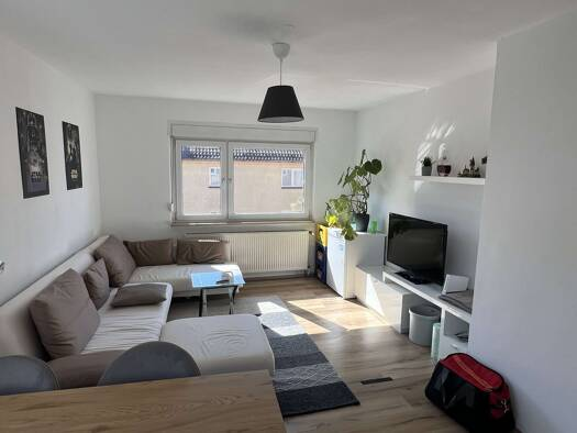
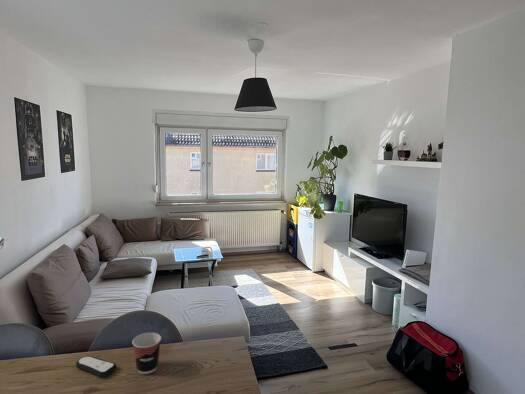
+ remote control [75,355,117,378]
+ cup [131,332,162,375]
